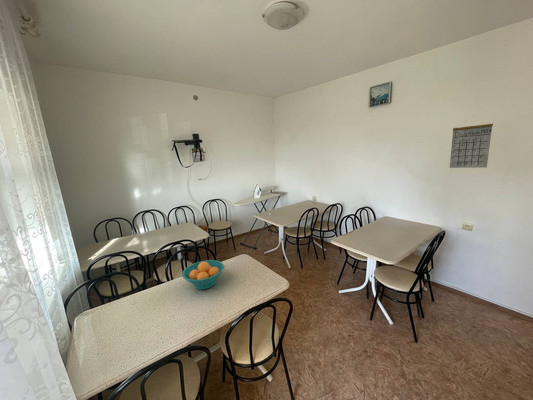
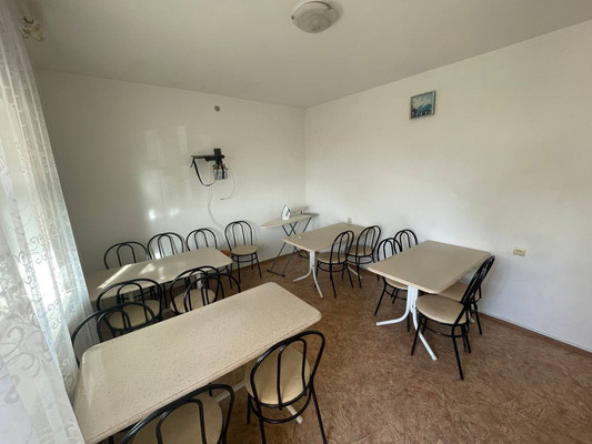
- calendar [448,115,494,169]
- fruit bowl [181,259,225,290]
